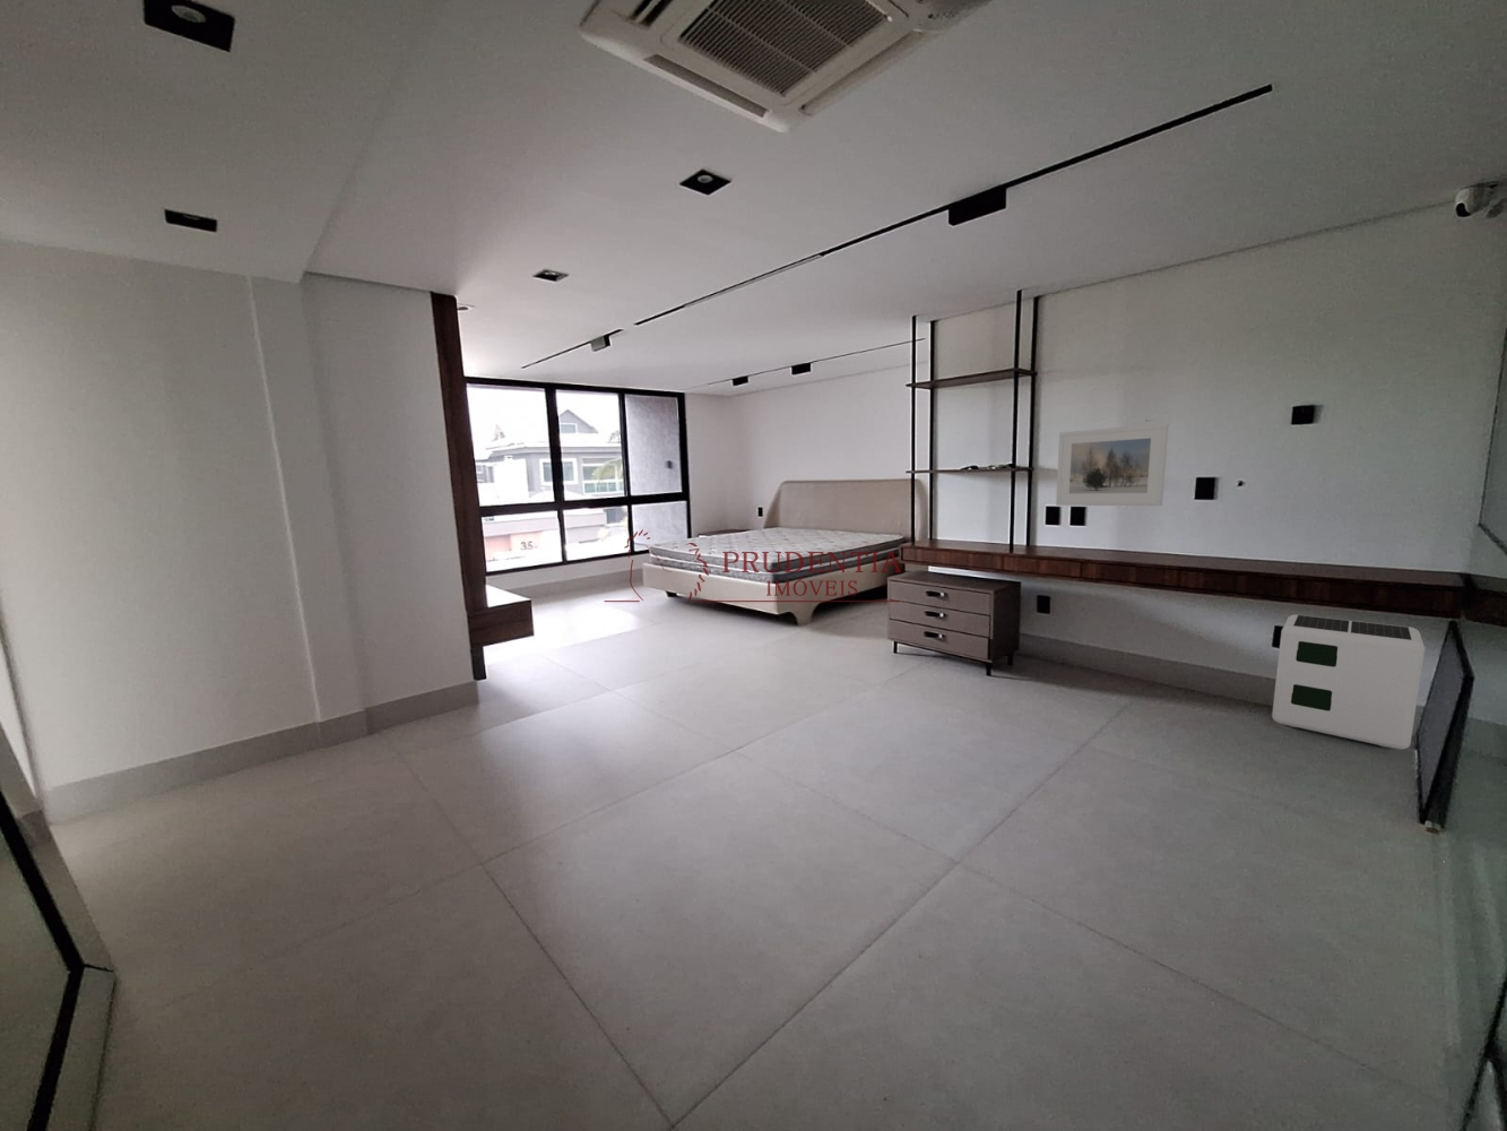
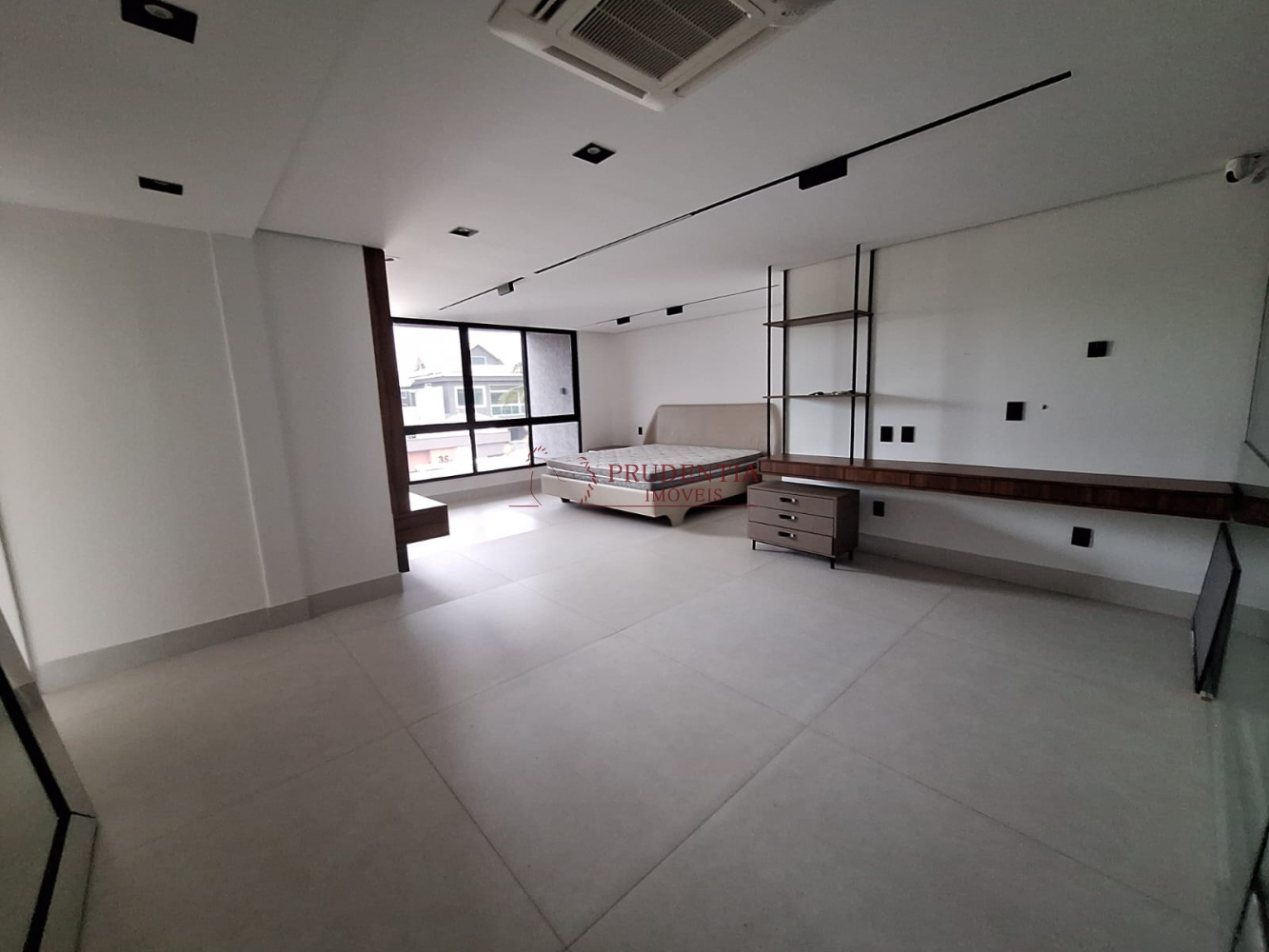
- air purifier [1271,614,1425,751]
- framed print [1055,423,1169,506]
